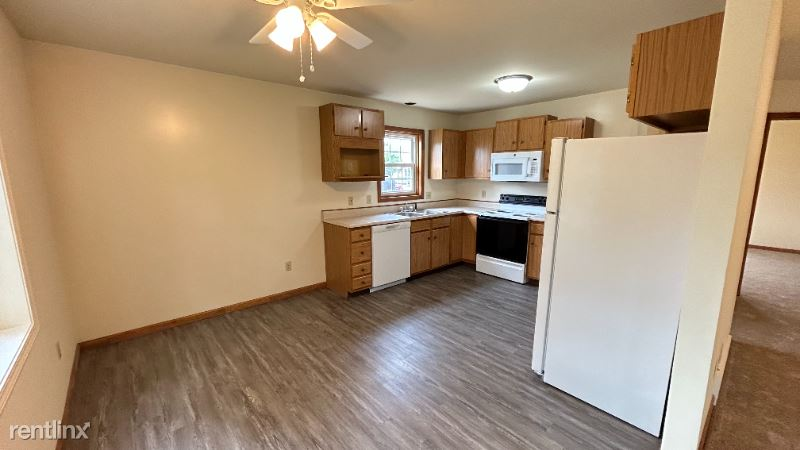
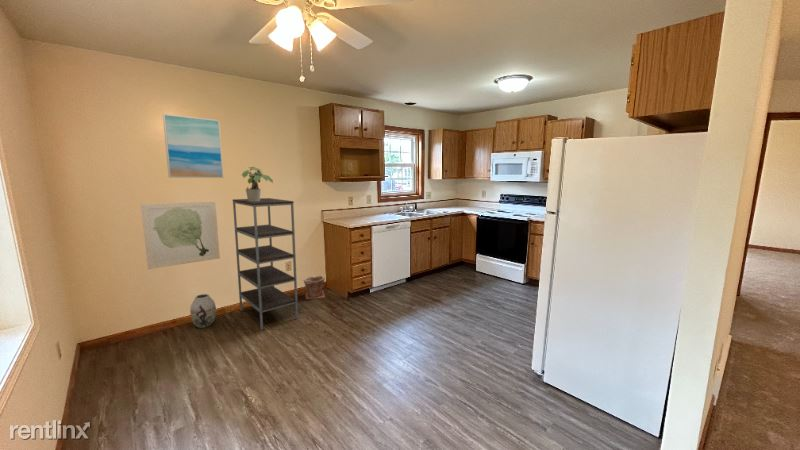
+ potted plant [240,166,274,201]
+ plant pot [302,275,326,300]
+ vase [189,293,217,329]
+ shelving unit [232,197,299,331]
+ wall art [162,113,224,179]
+ wall art [140,200,221,270]
